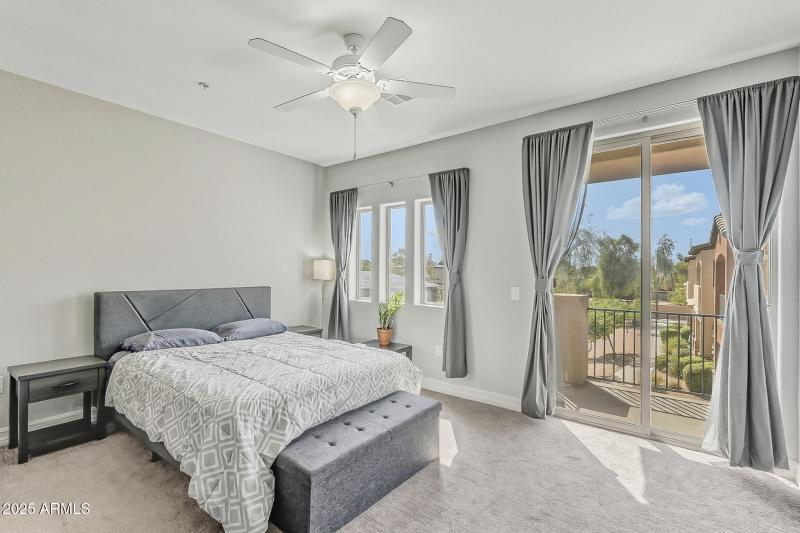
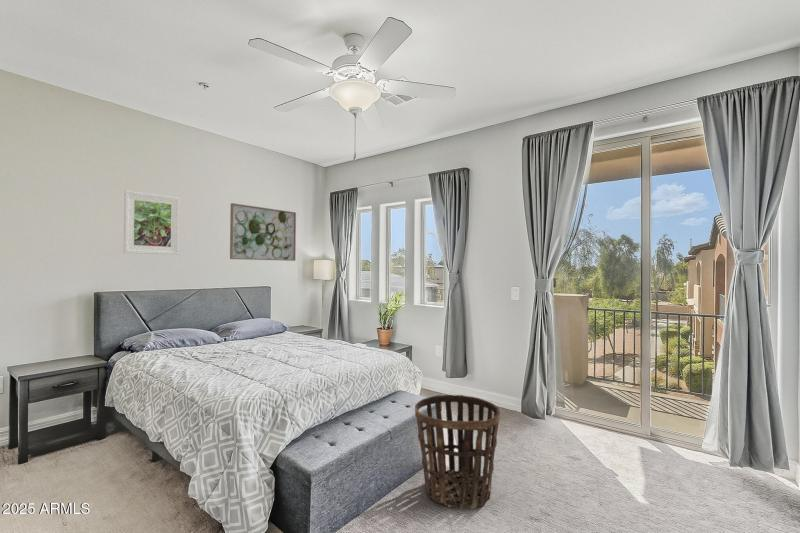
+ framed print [123,189,181,256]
+ basket [414,394,501,510]
+ wall art [229,202,297,262]
